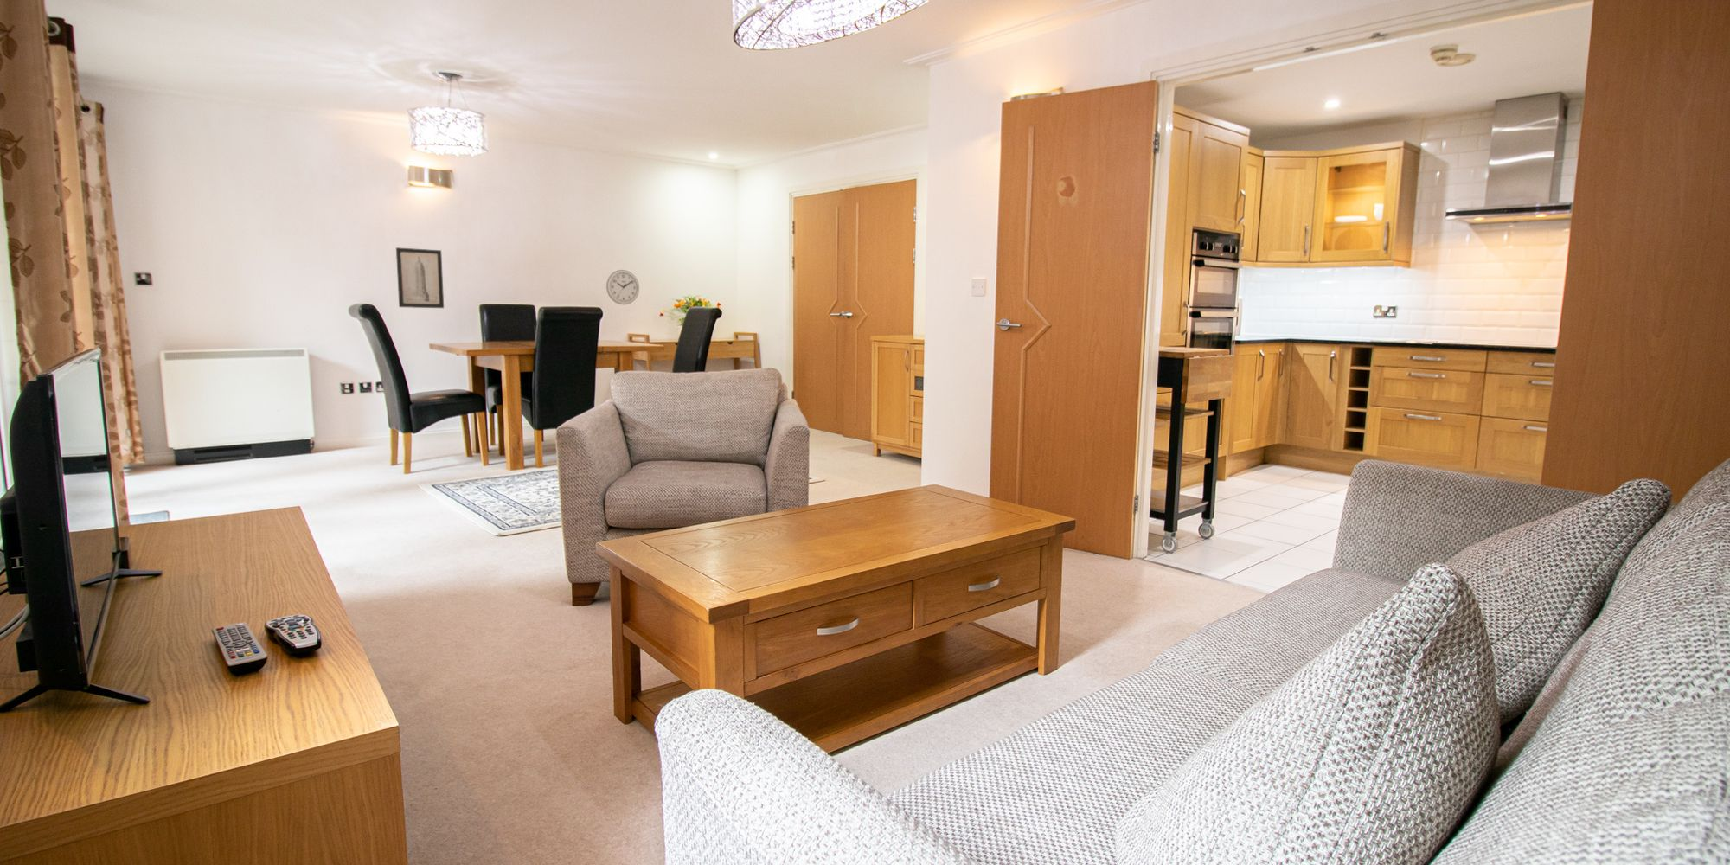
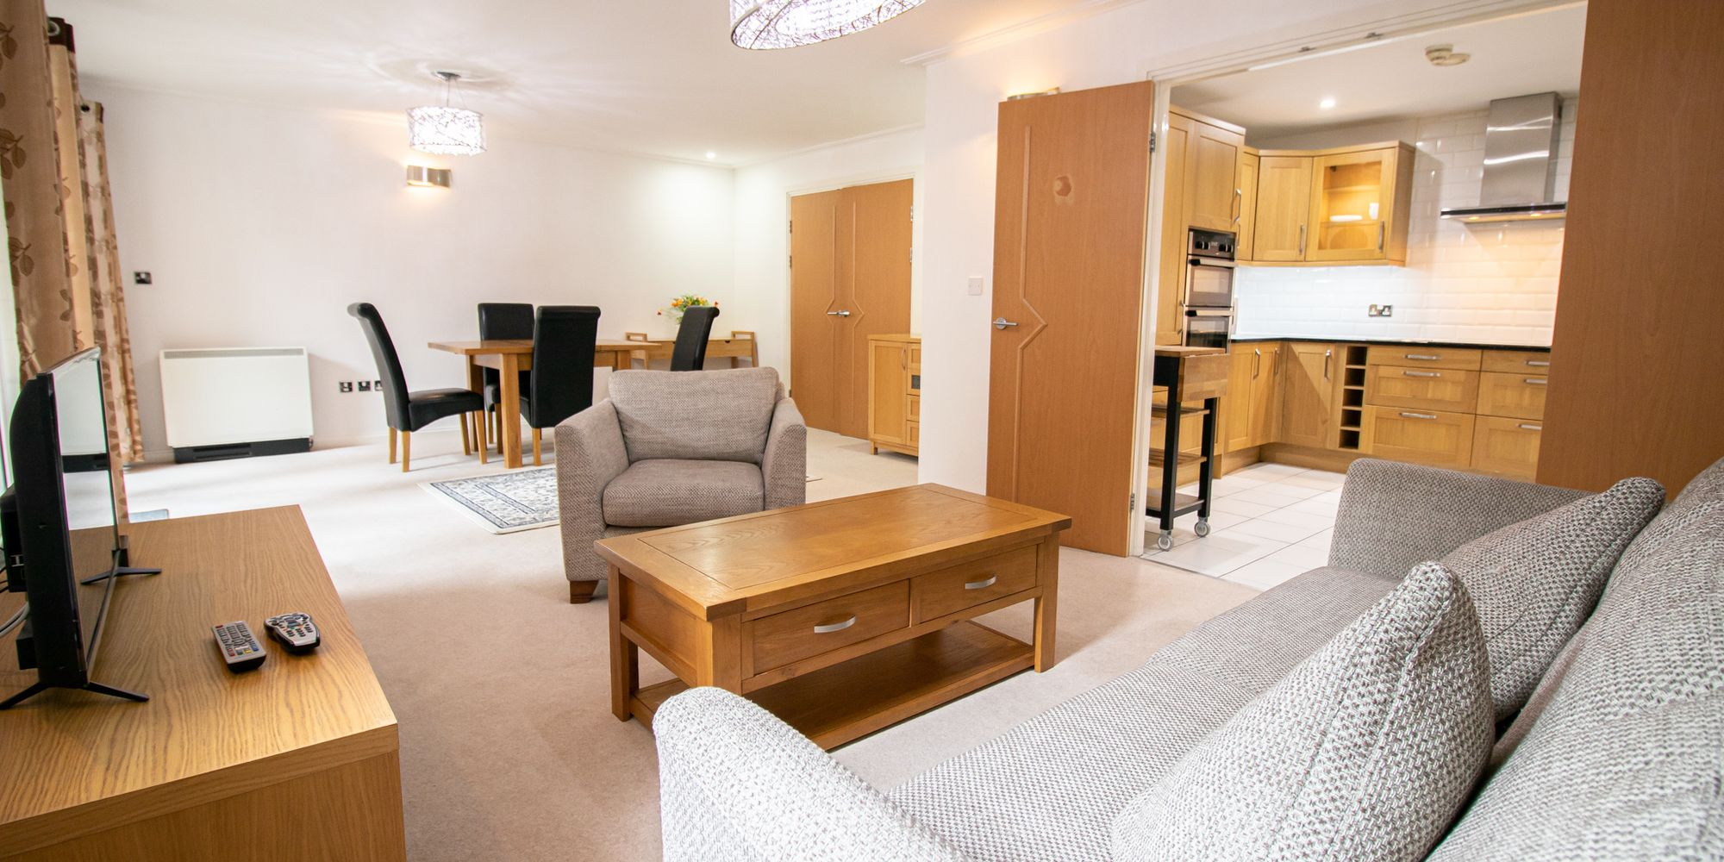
- wall art [395,246,445,309]
- wall clock [606,269,640,306]
